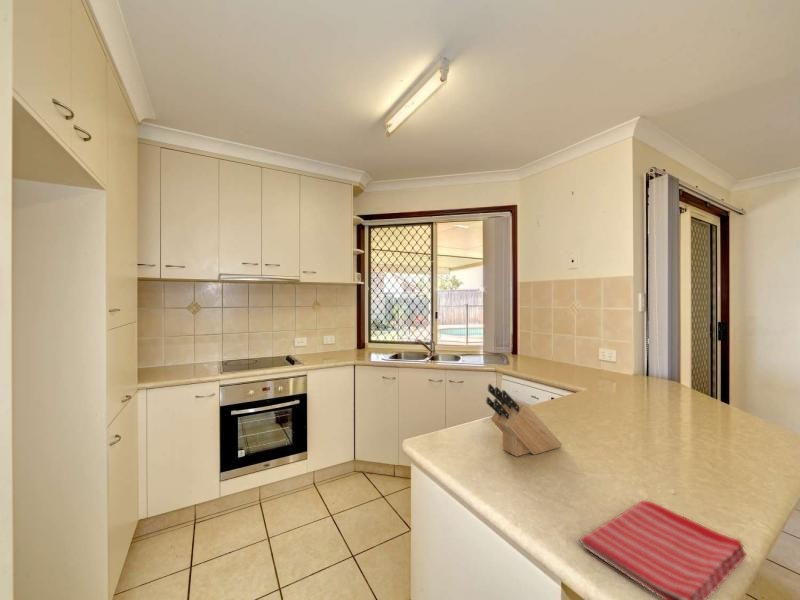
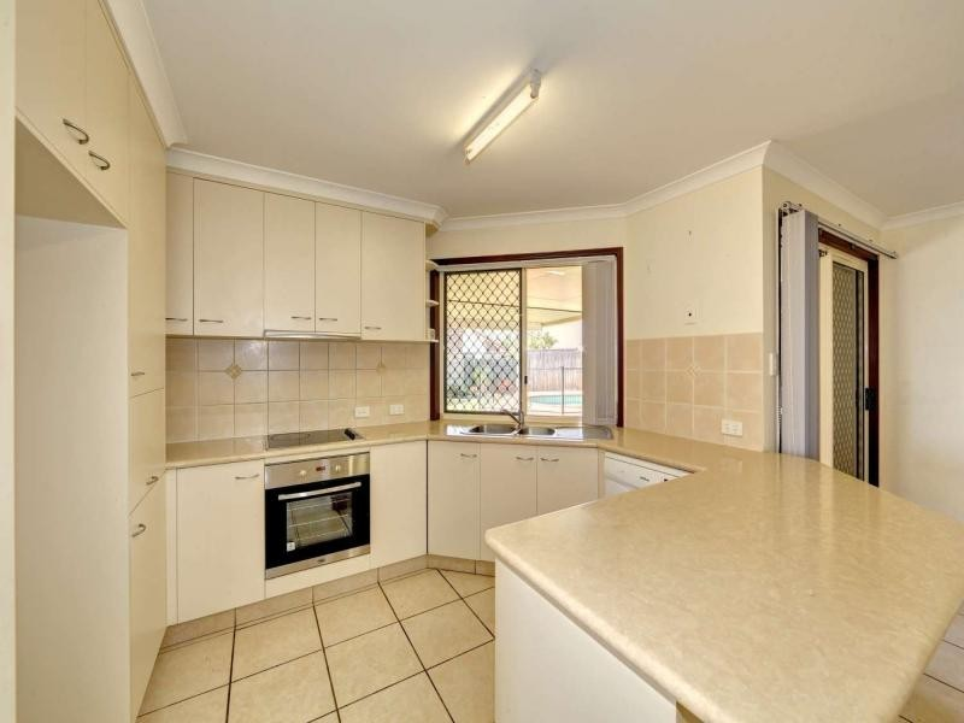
- knife block [485,383,563,457]
- dish towel [579,500,748,600]
